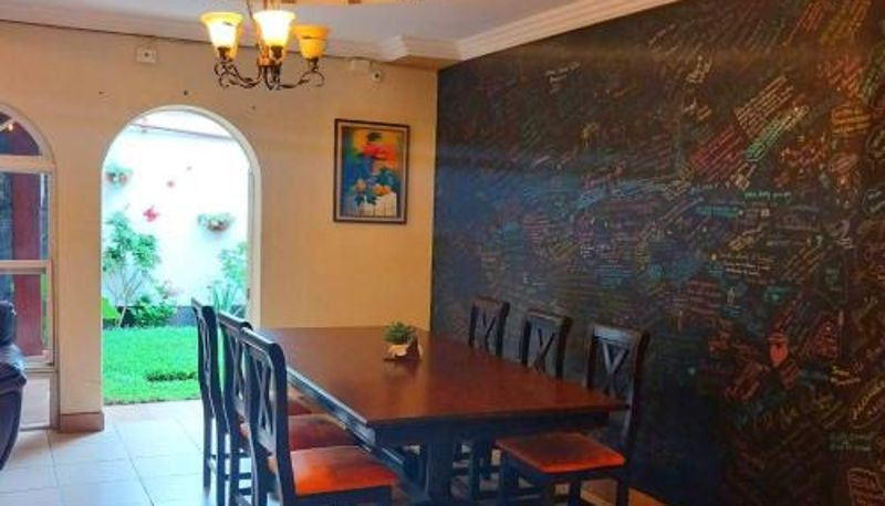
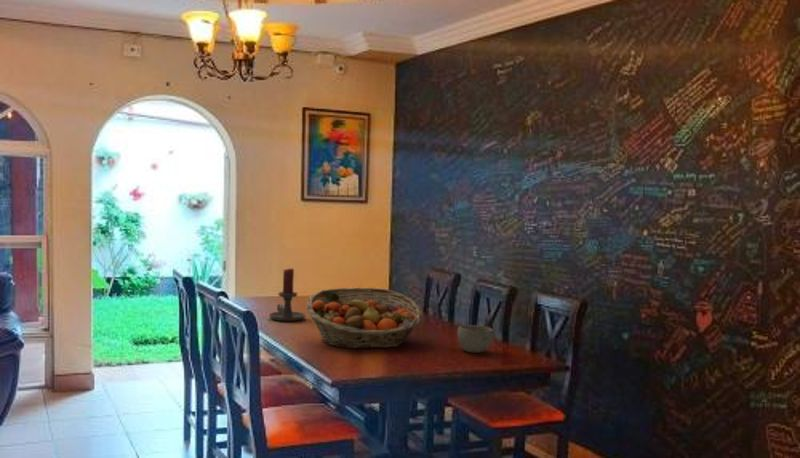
+ fruit basket [305,287,424,350]
+ bowl [456,324,494,354]
+ candle holder [268,267,307,322]
